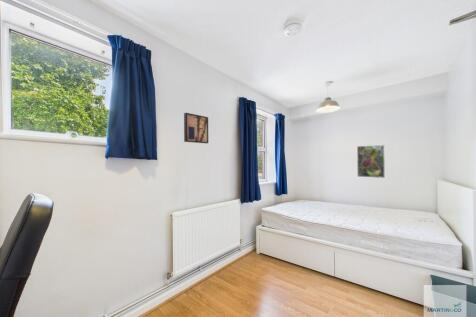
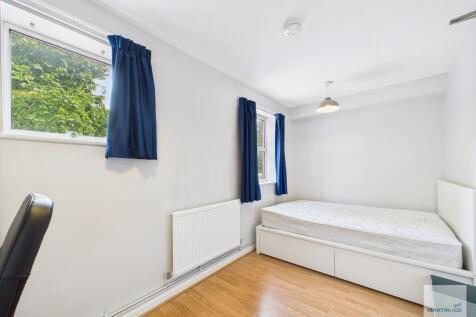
- wall art [183,112,209,144]
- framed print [356,144,386,179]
